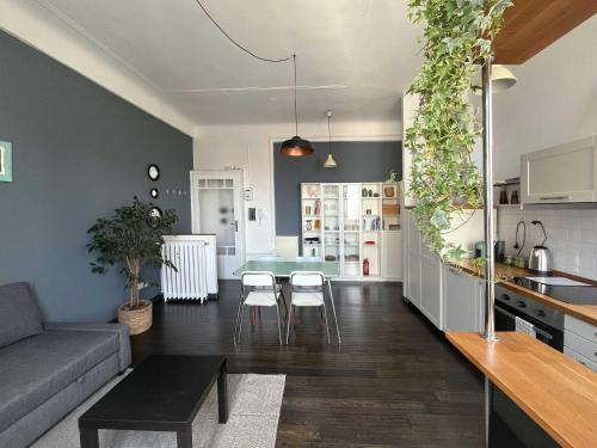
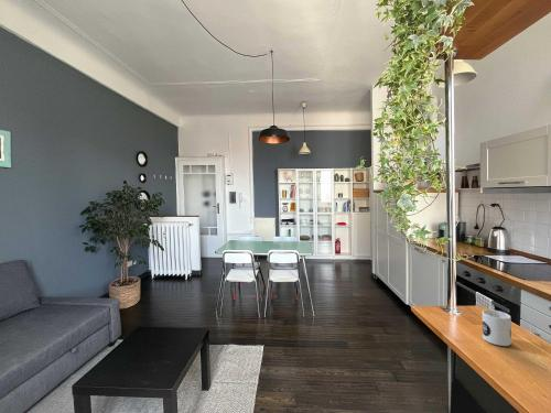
+ mug [482,308,512,347]
